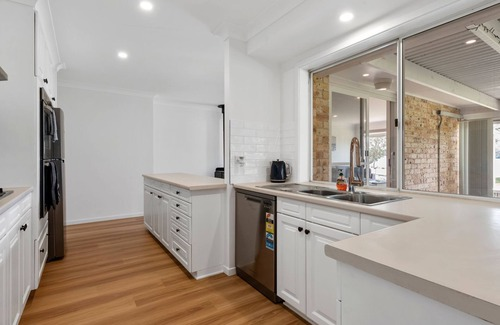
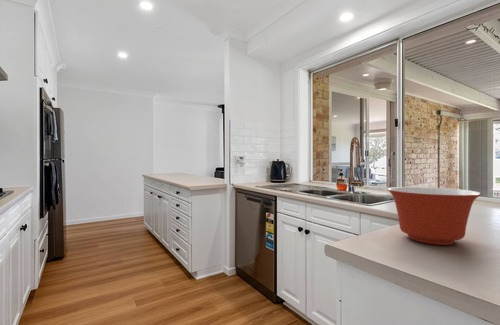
+ mixing bowl [387,186,482,246]
